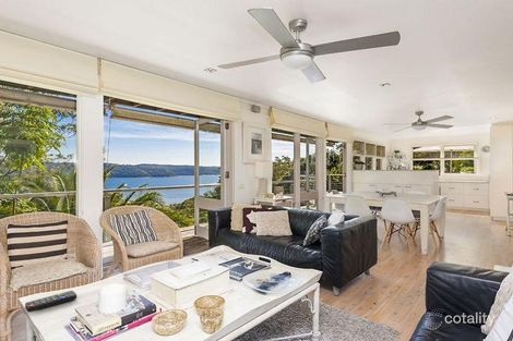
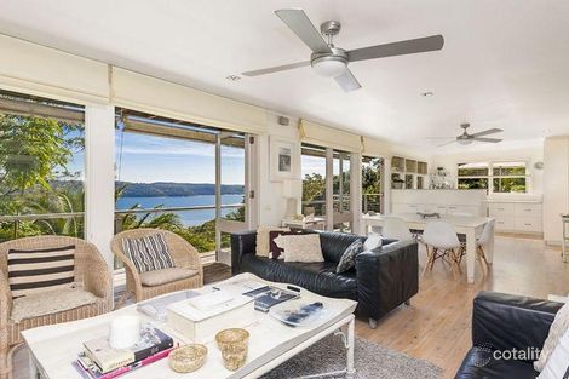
- remote control [24,290,77,313]
